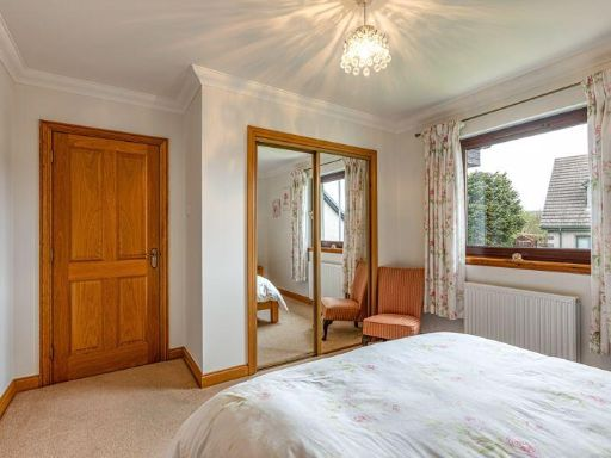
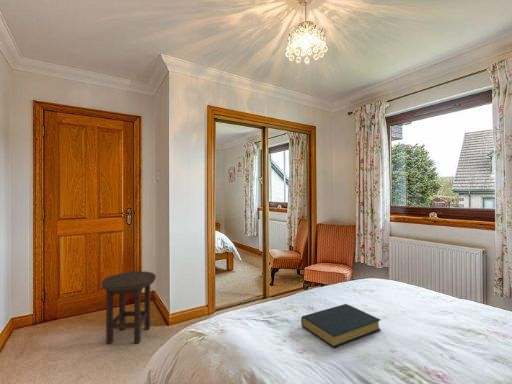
+ hardback book [300,303,382,349]
+ stool [101,270,157,345]
